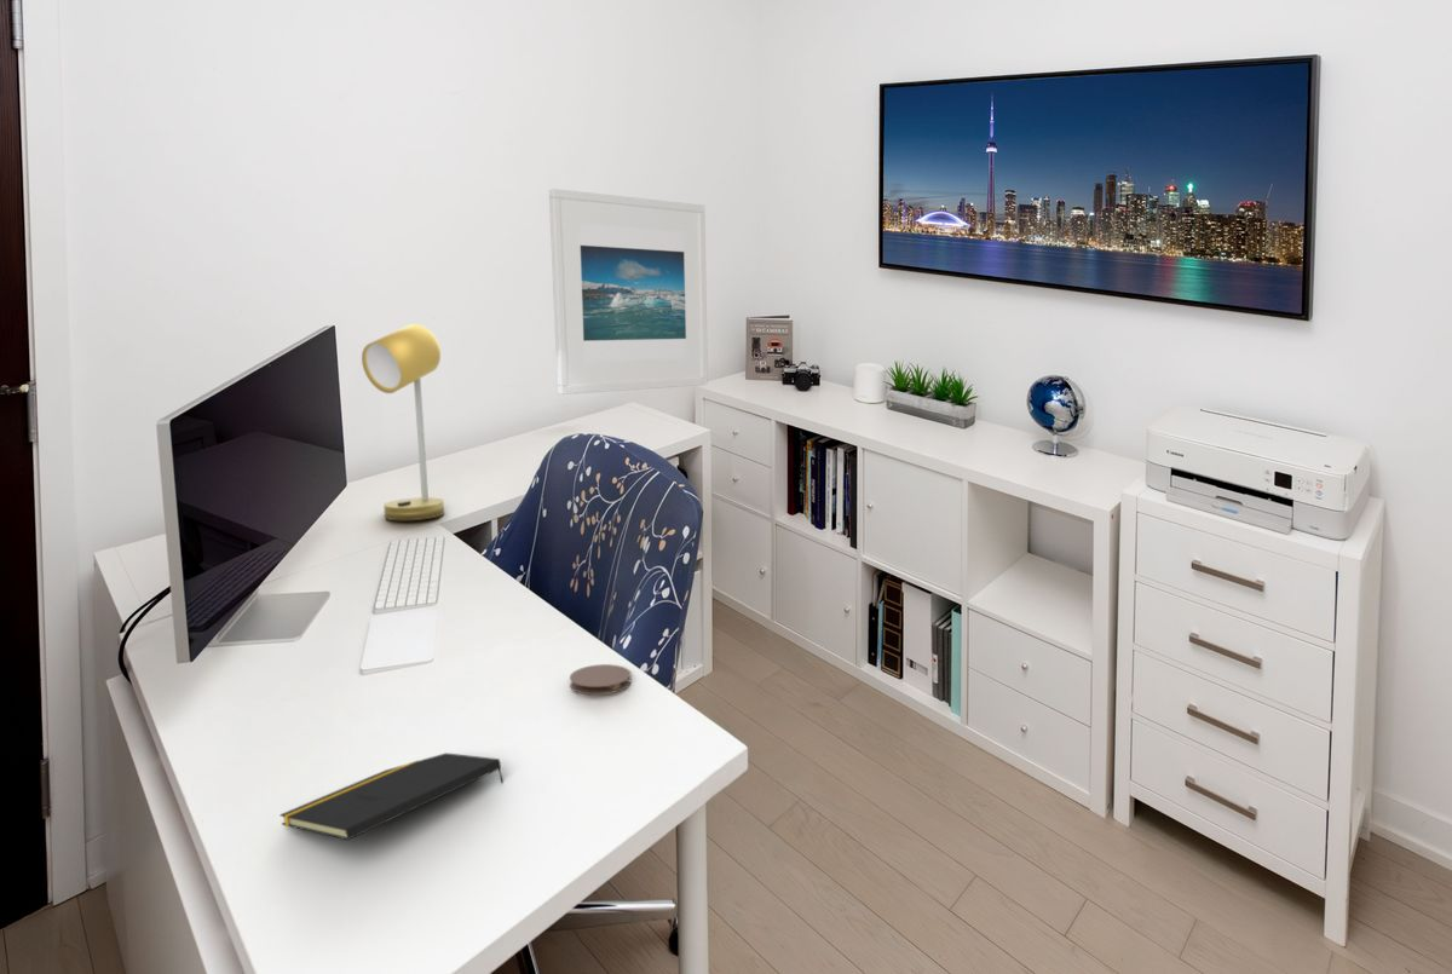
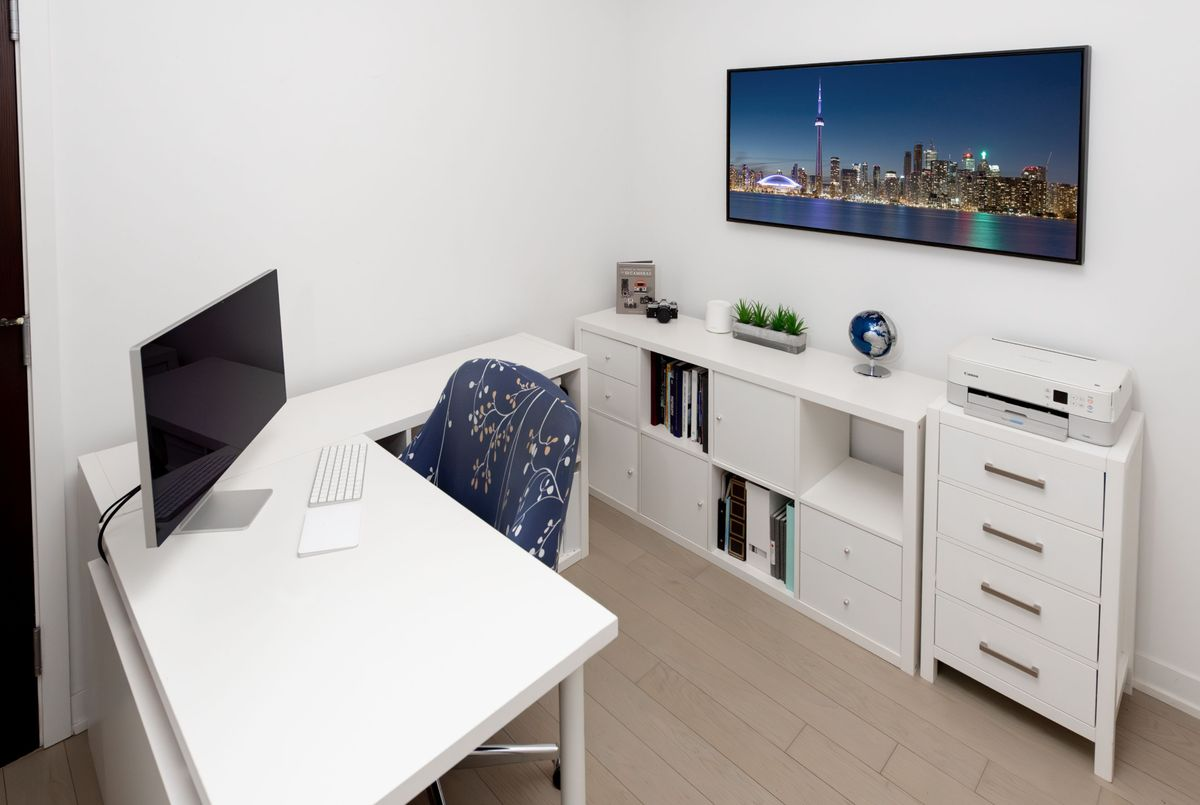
- notepad [278,751,505,841]
- desk lamp [361,323,445,521]
- coaster [569,663,633,696]
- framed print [548,188,709,396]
